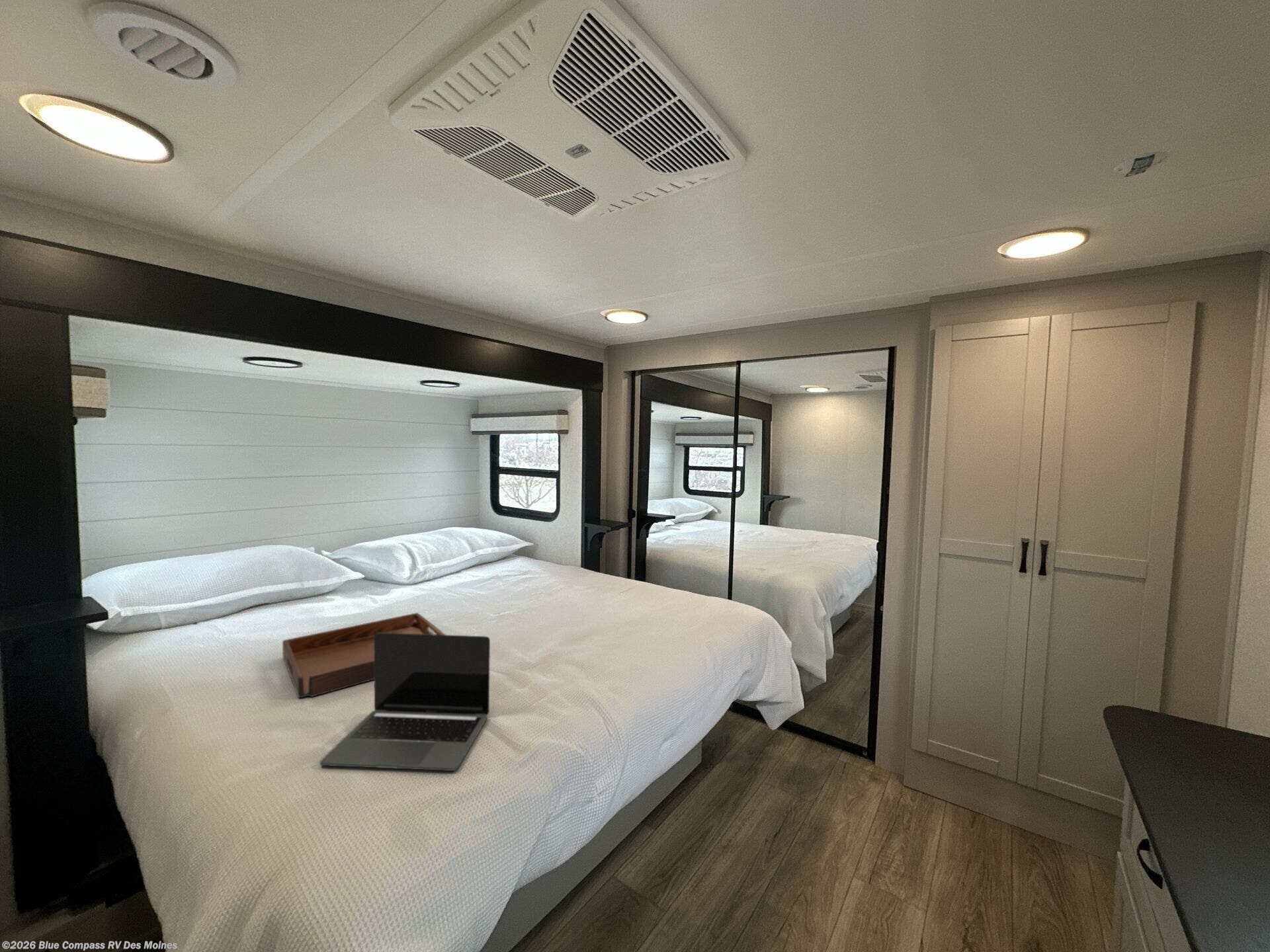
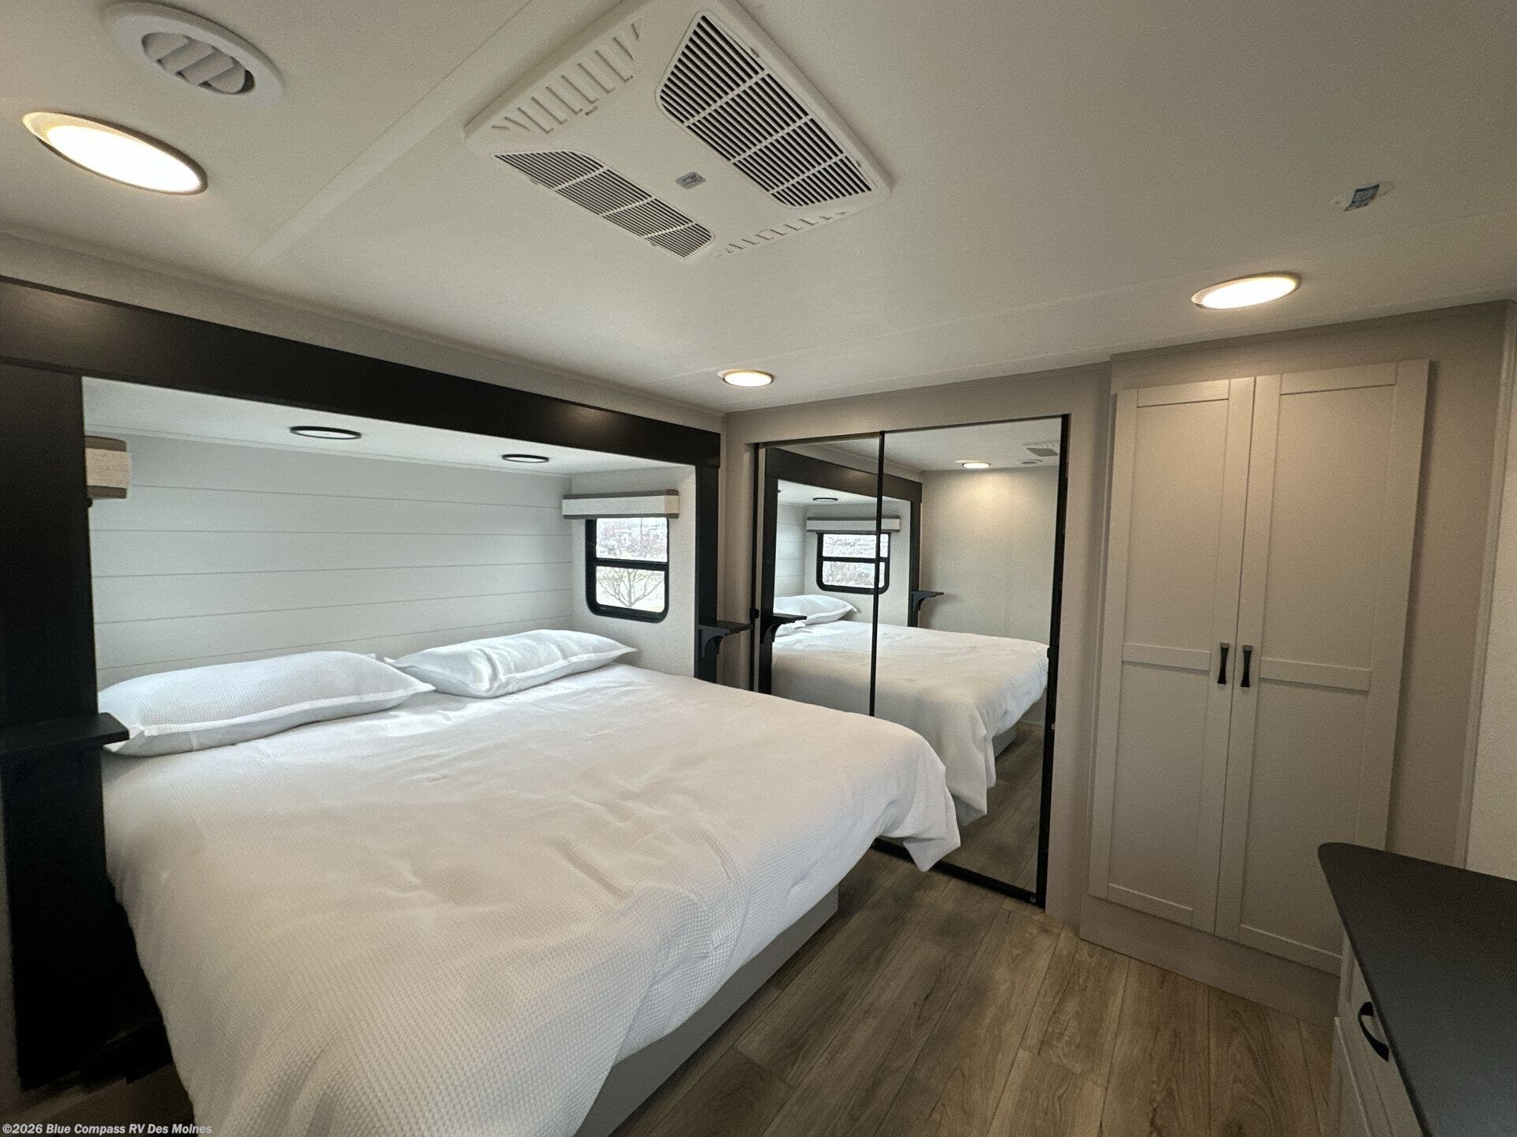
- serving tray [282,612,446,698]
- laptop [319,633,491,772]
